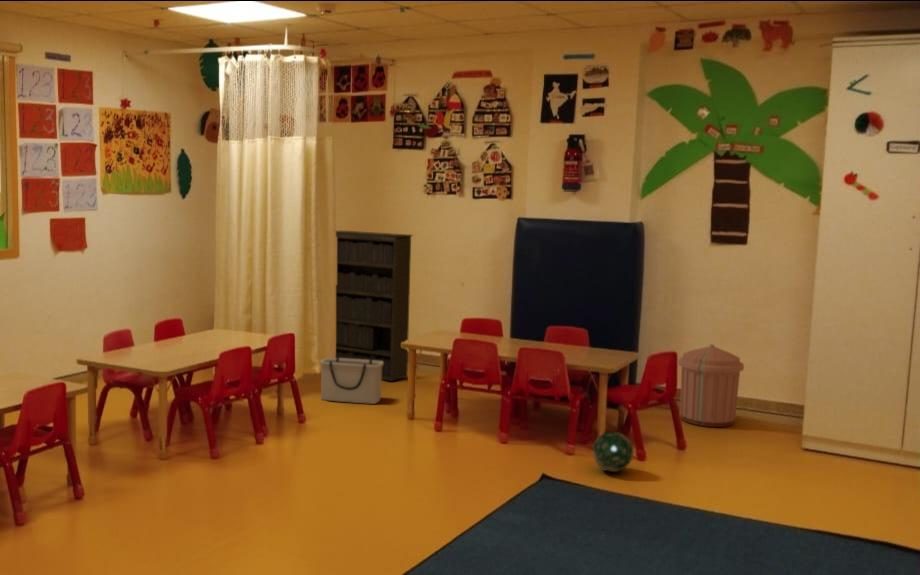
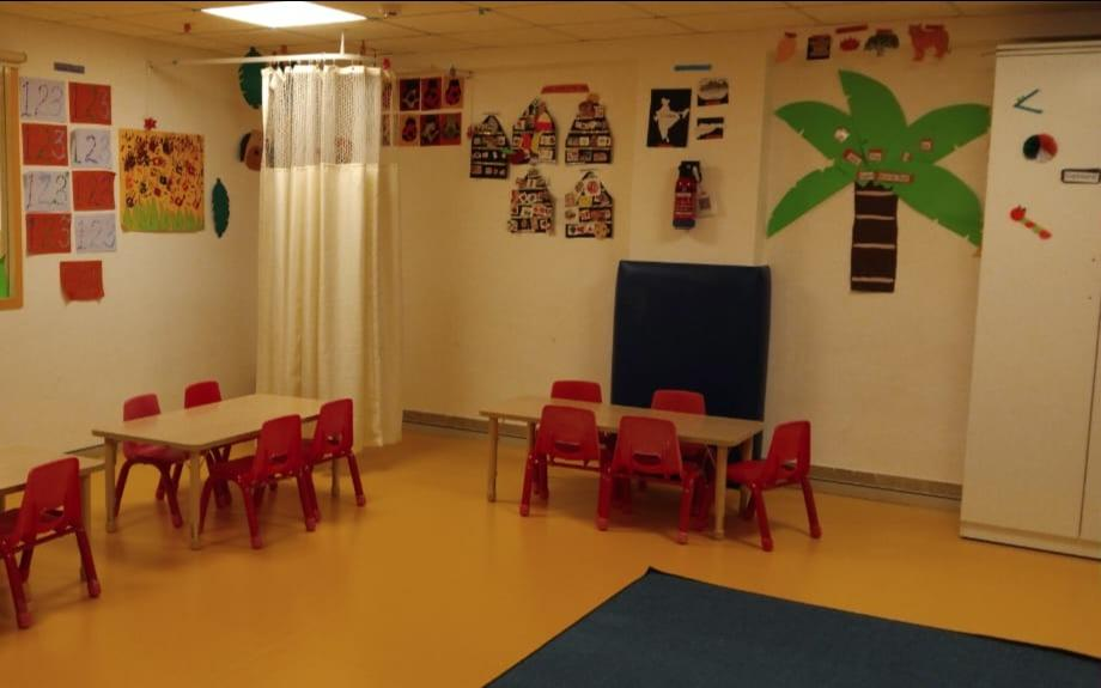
- storage bin [319,357,383,405]
- ball [592,431,634,473]
- bookshelf [335,230,414,382]
- trash can [677,343,745,428]
